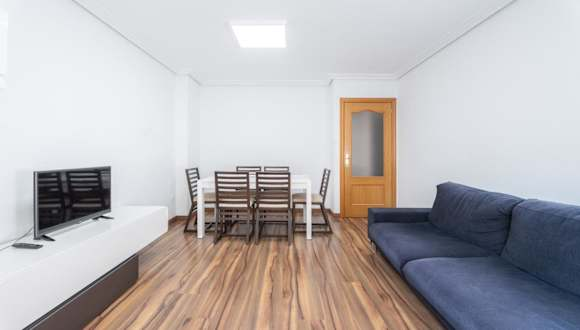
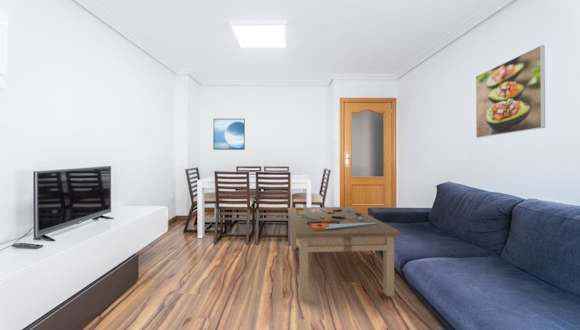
+ coffee table [287,206,402,300]
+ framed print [475,44,546,139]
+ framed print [212,118,246,151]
